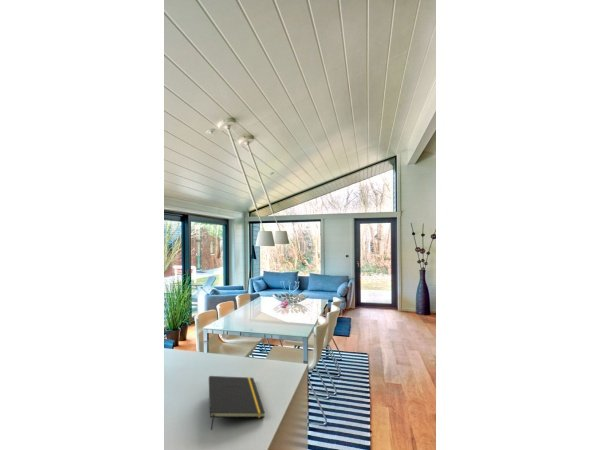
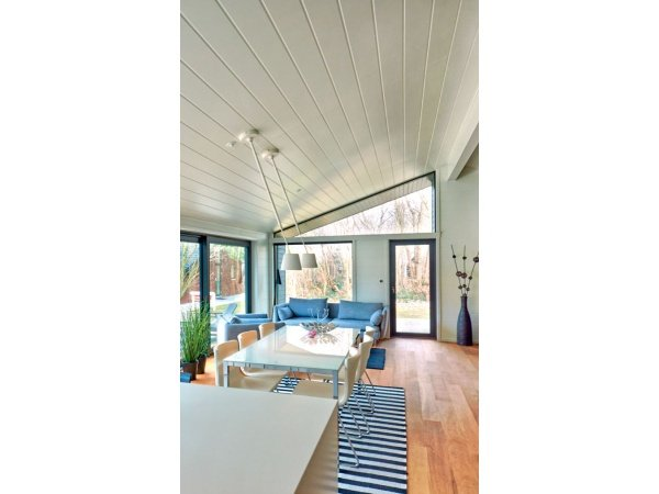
- notepad [208,375,266,431]
